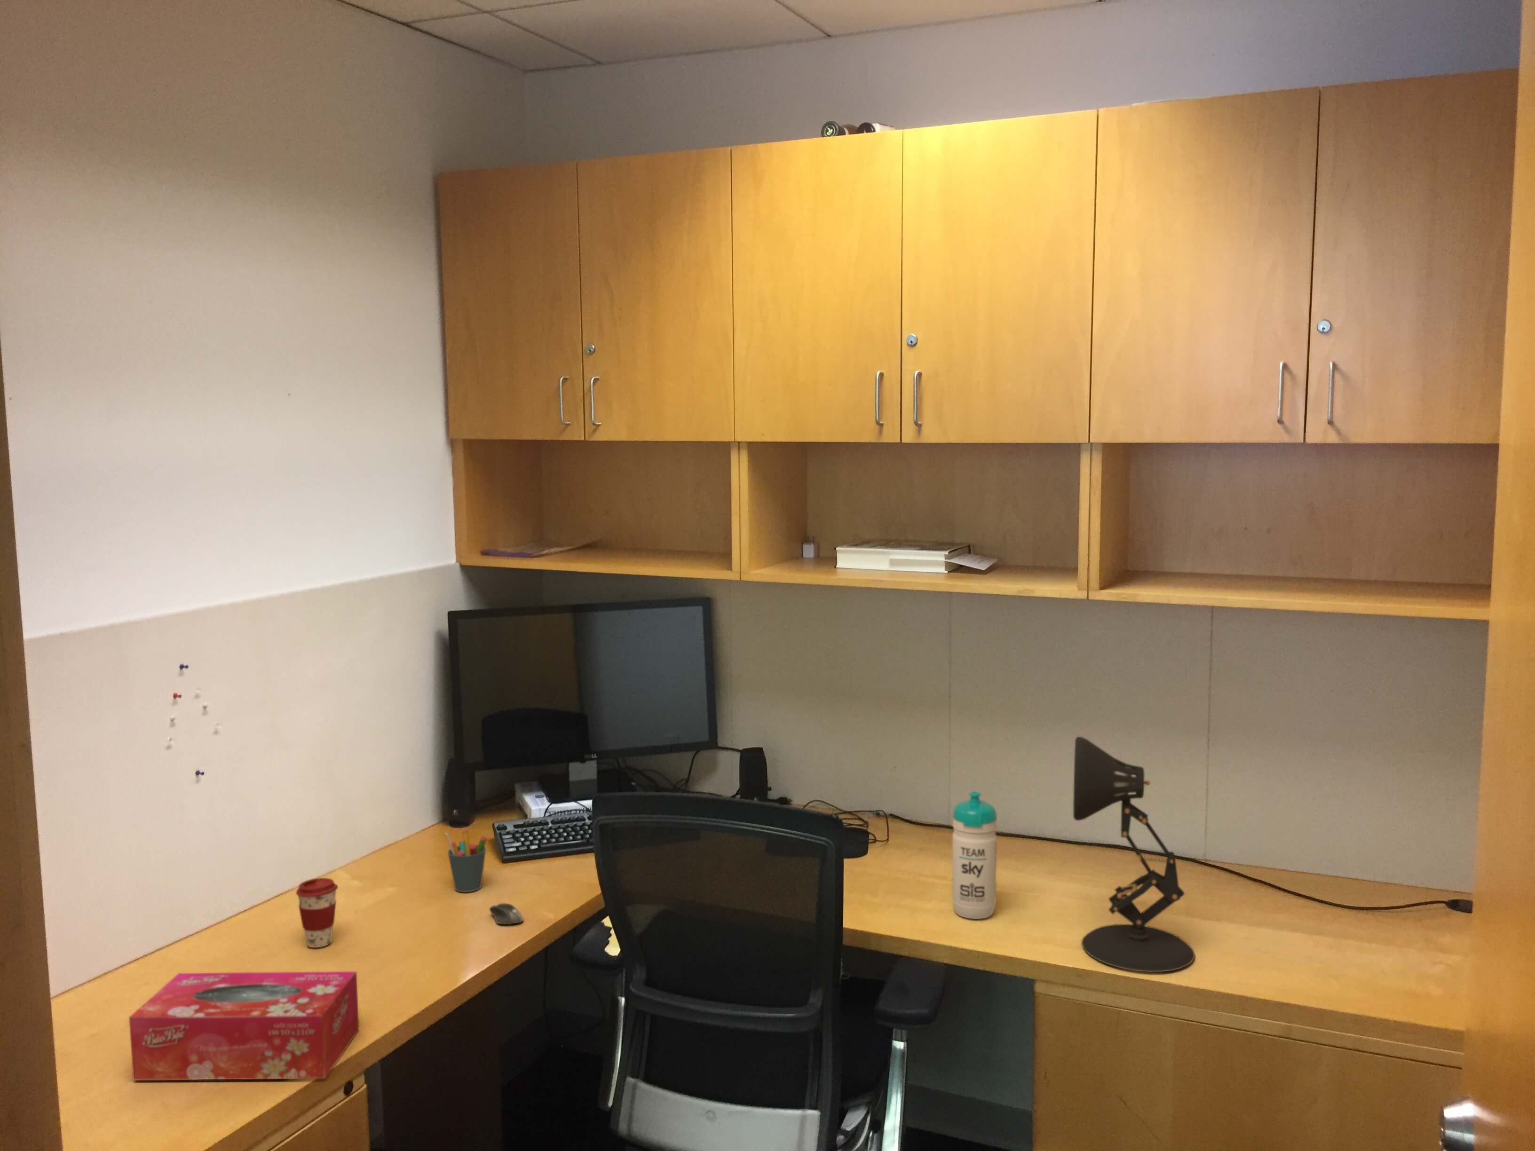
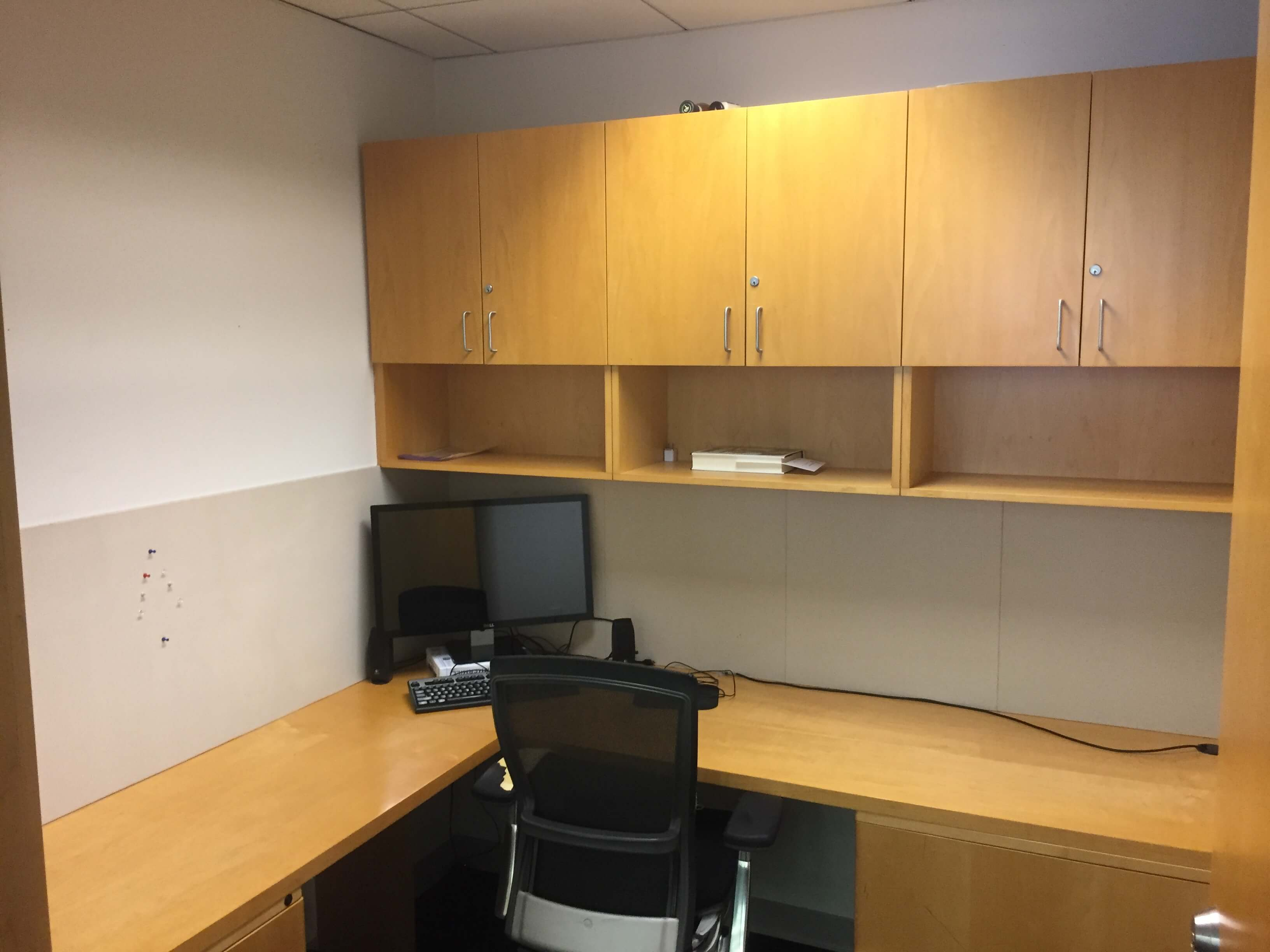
- coffee cup [295,878,338,948]
- tissue box [128,971,360,1081]
- desk lamp [1073,736,1195,972]
- pen holder [445,829,487,892]
- computer mouse [488,903,523,925]
- water bottle [951,791,997,920]
